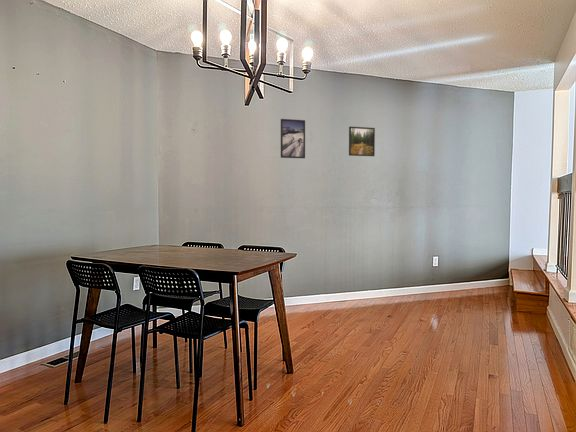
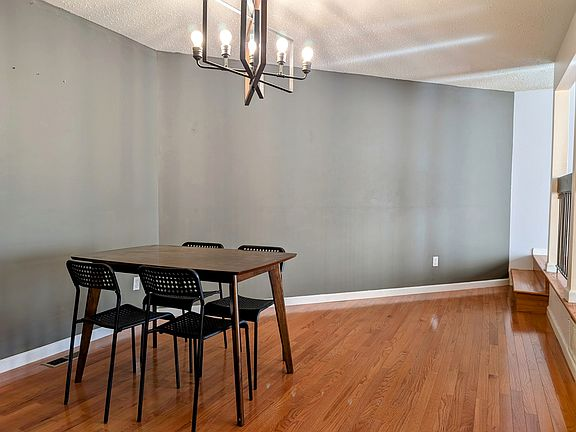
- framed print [280,118,306,159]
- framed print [348,126,376,157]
